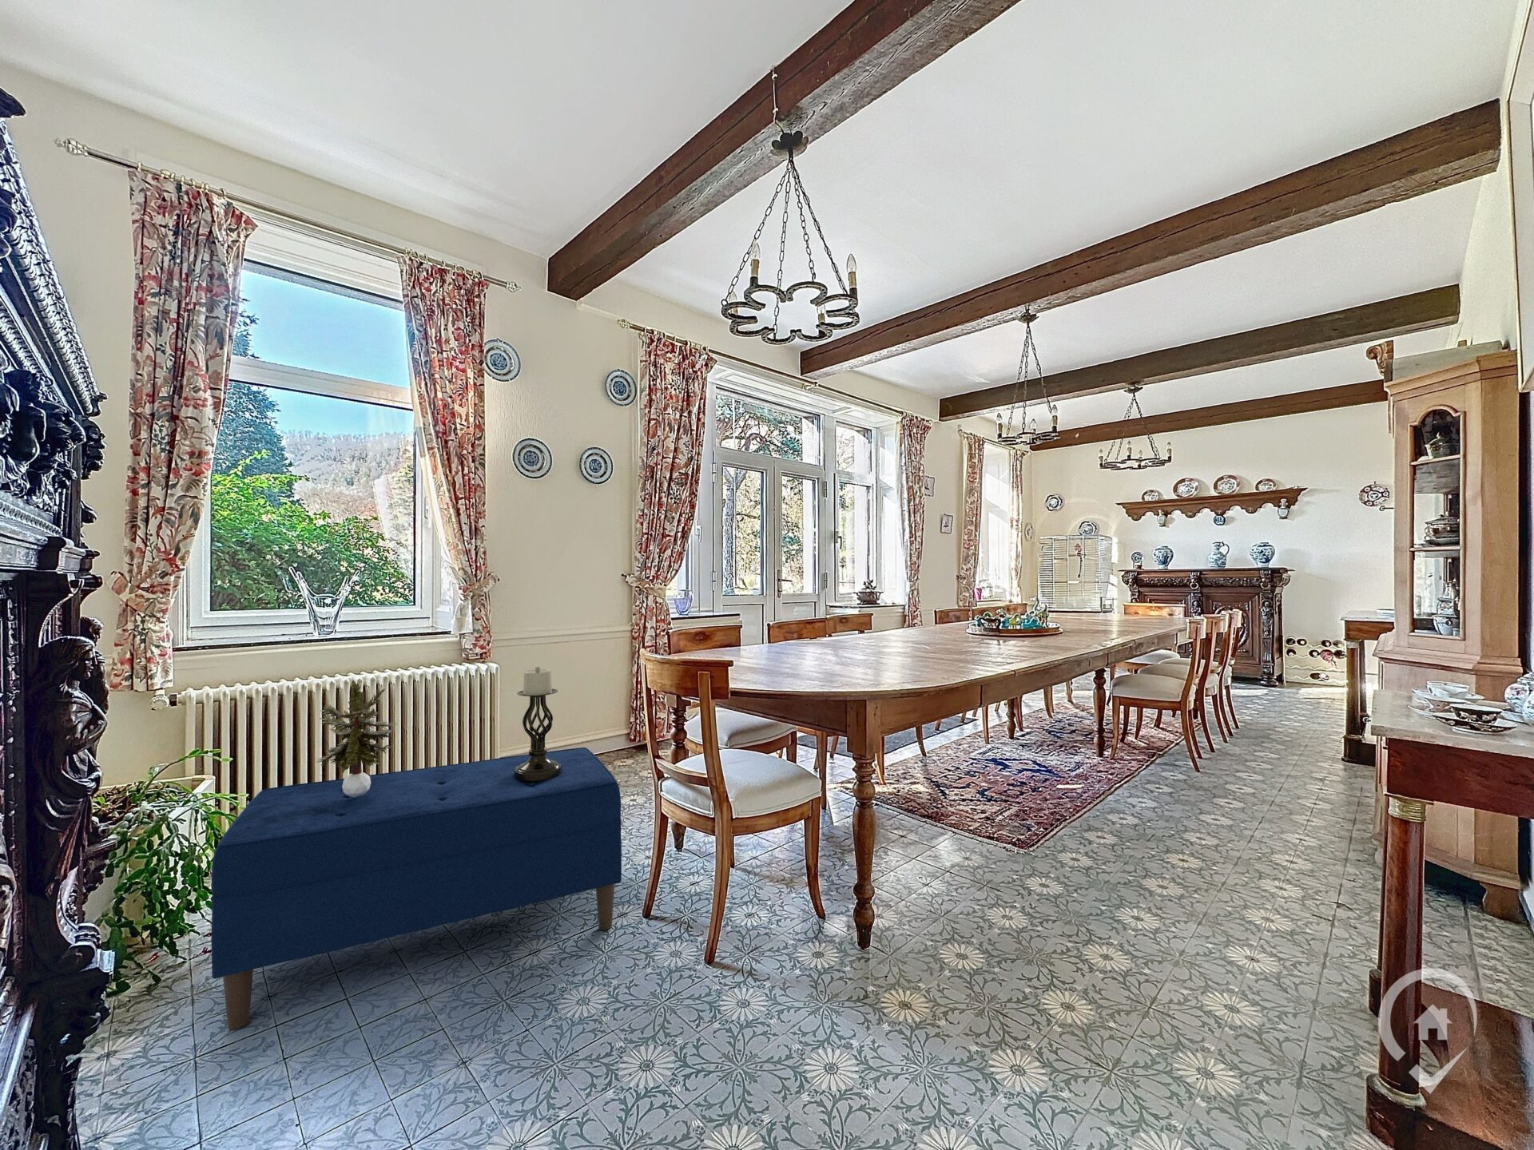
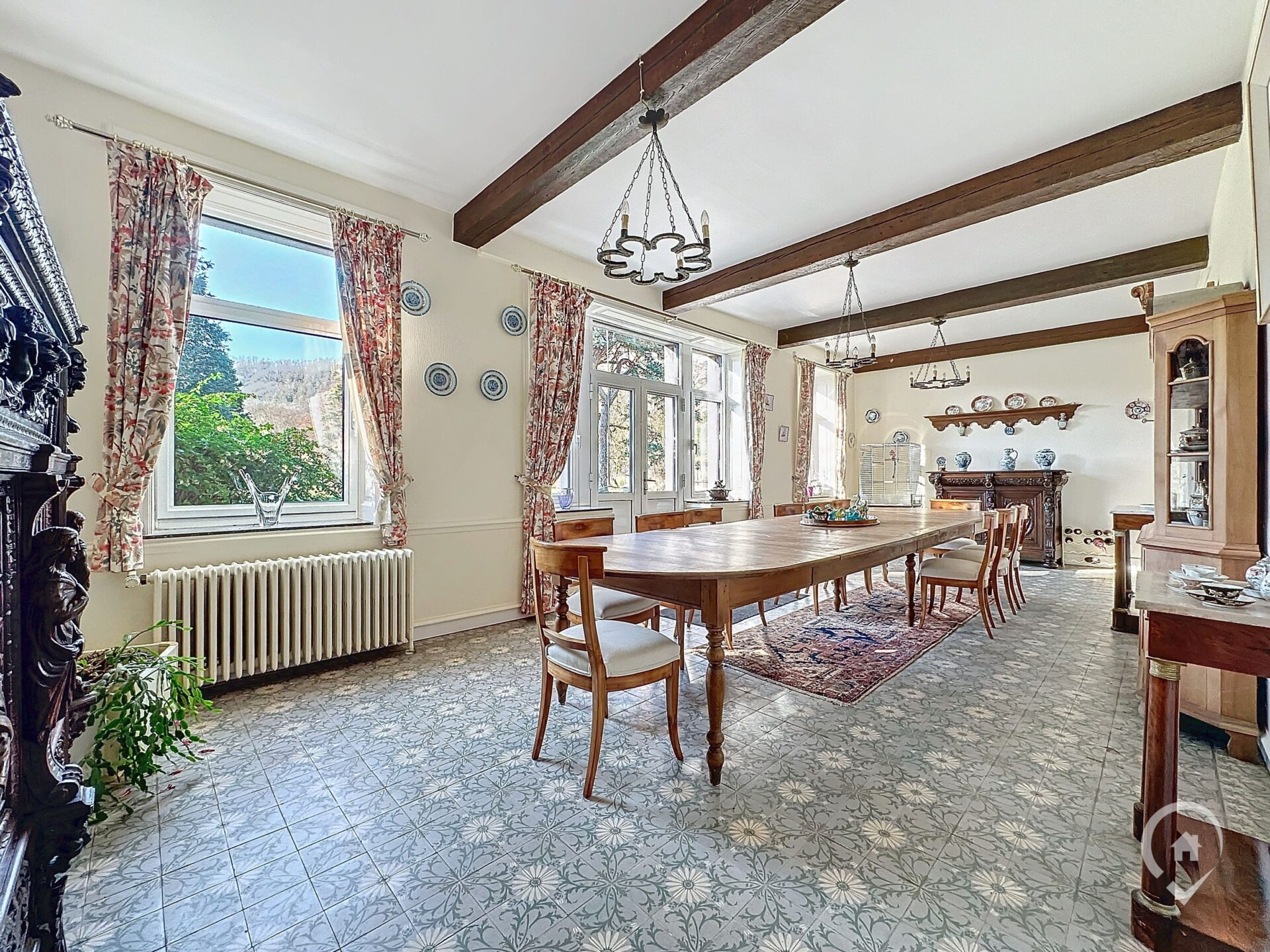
- candle holder [513,666,562,782]
- potted plant [315,680,399,797]
- bench [210,747,622,1030]
